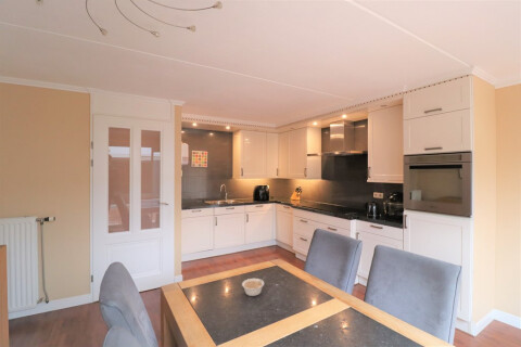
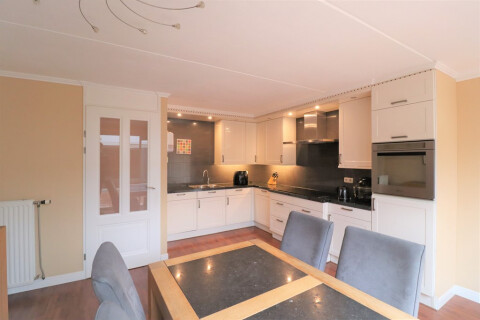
- legume [241,275,267,297]
